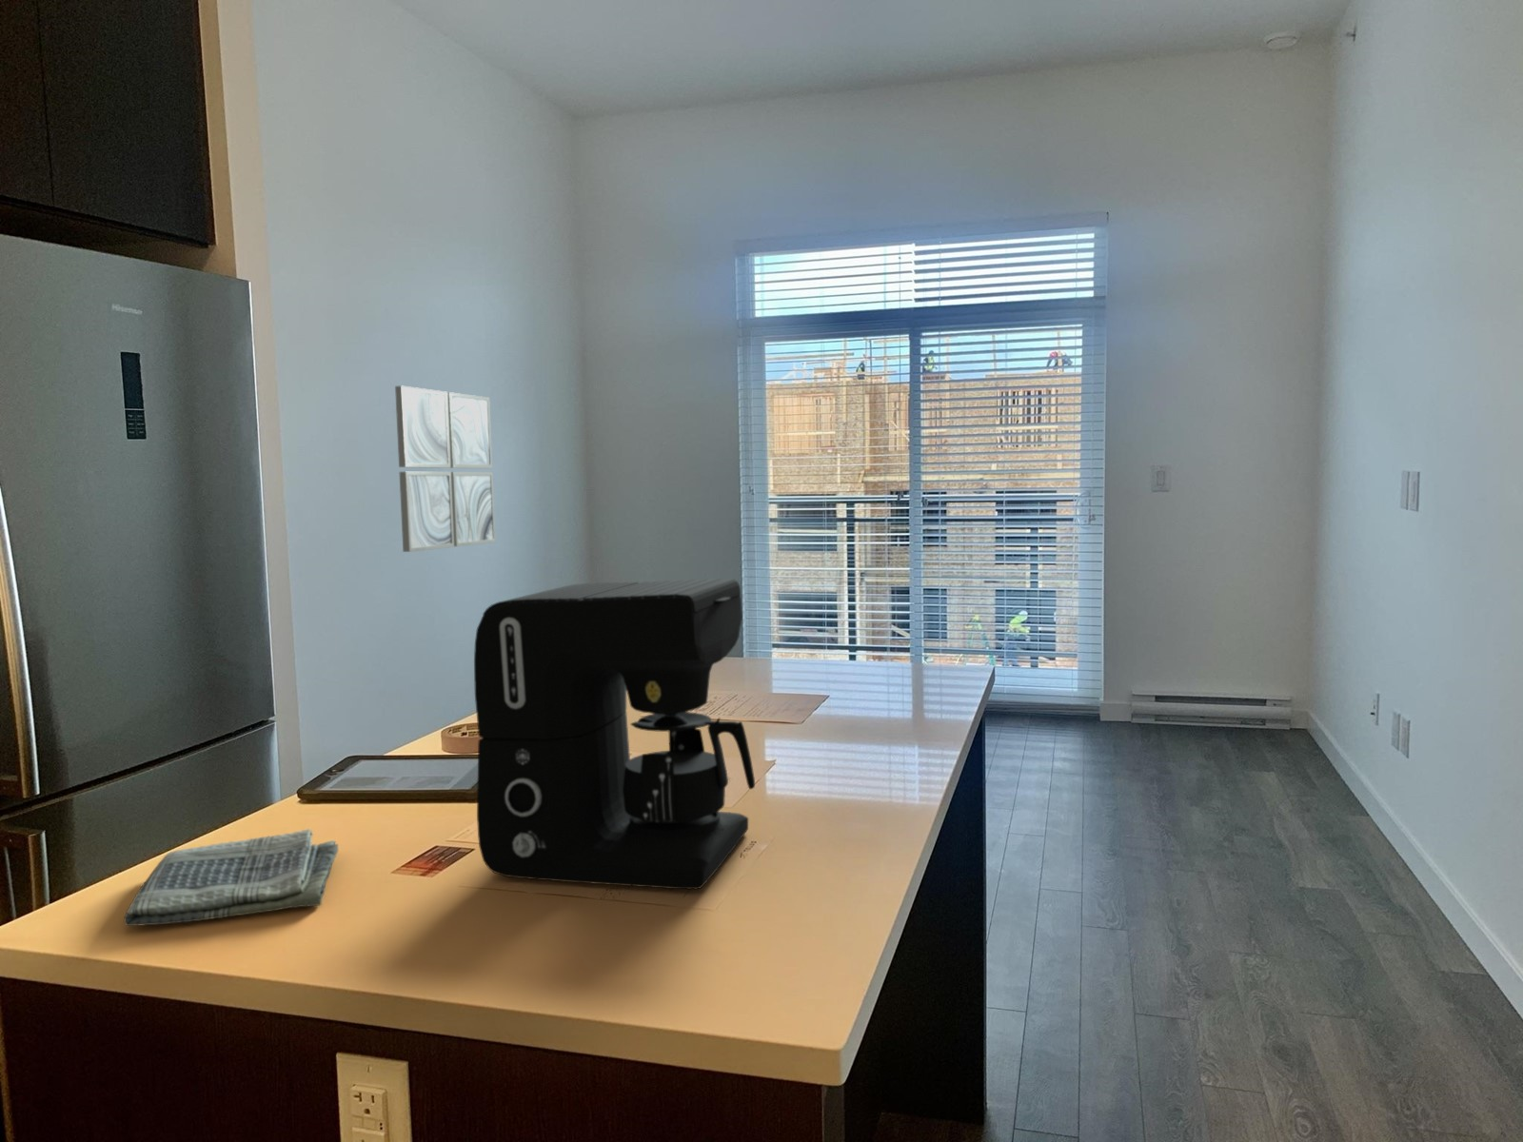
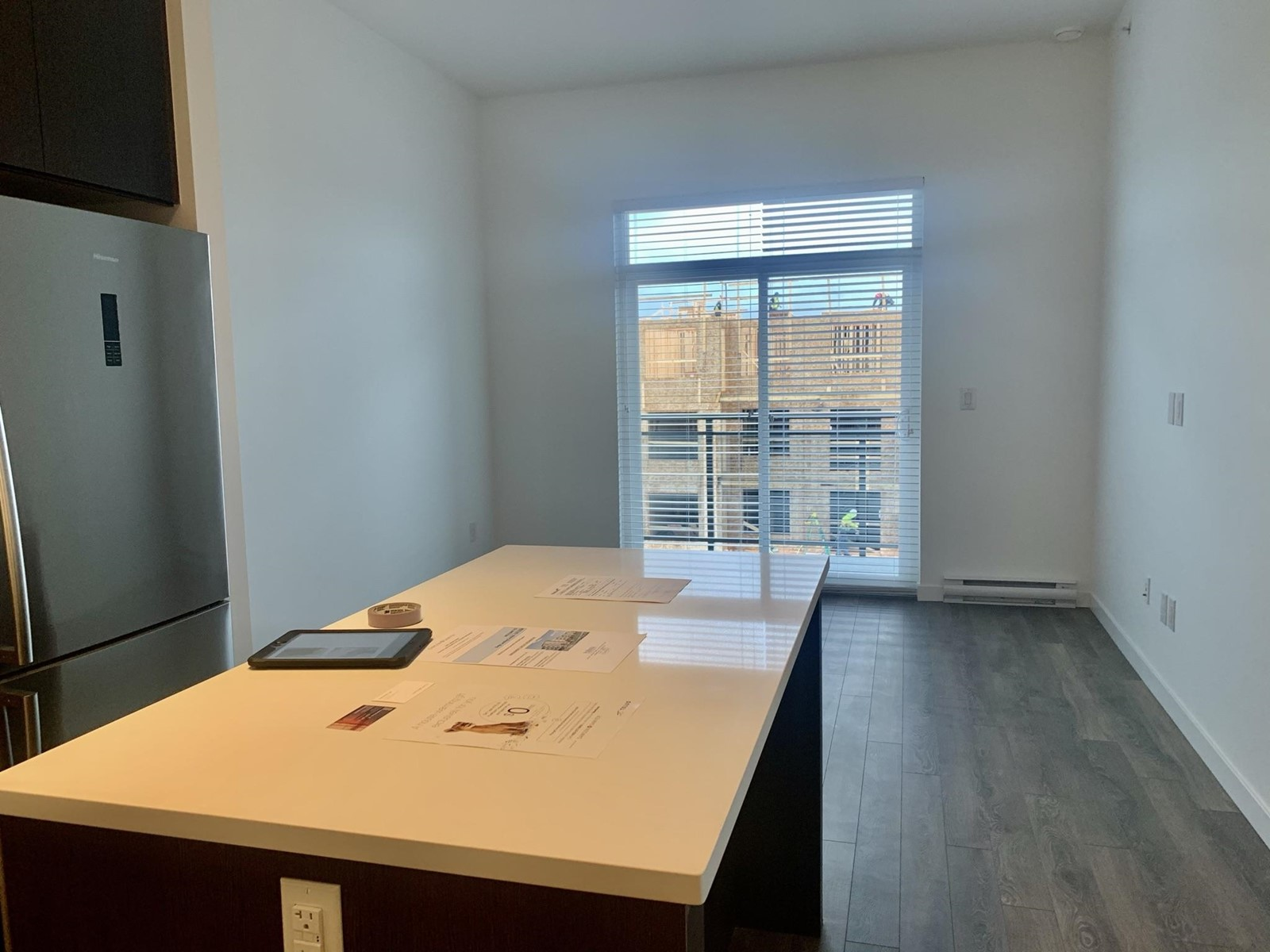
- coffee maker [472,578,756,890]
- dish towel [122,828,339,927]
- wall art [395,385,496,553]
